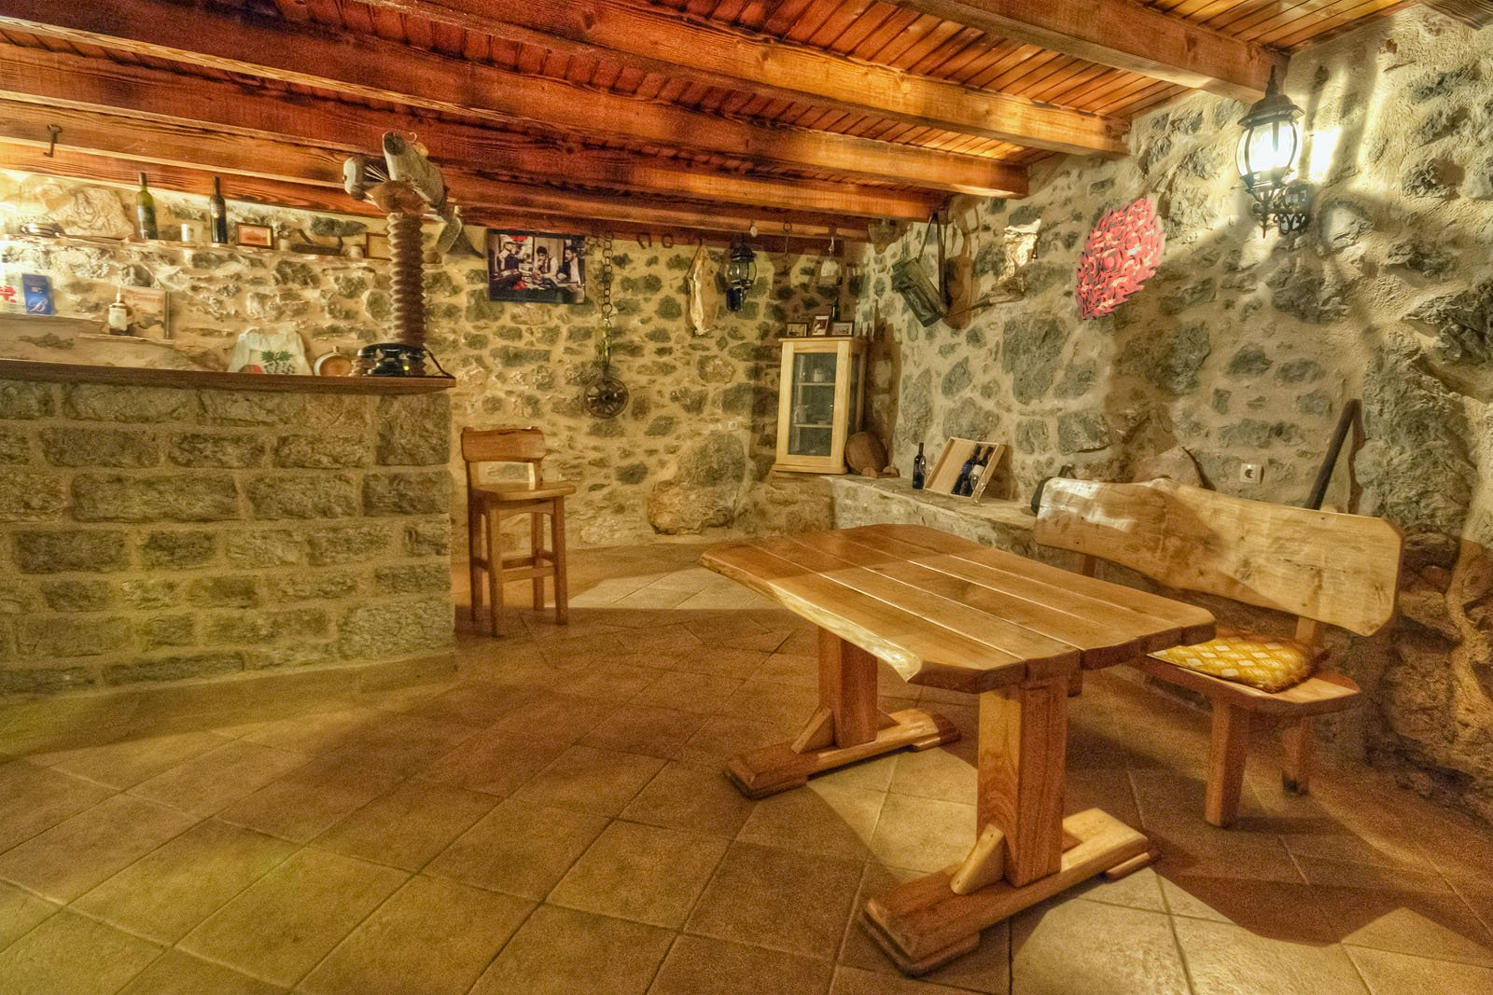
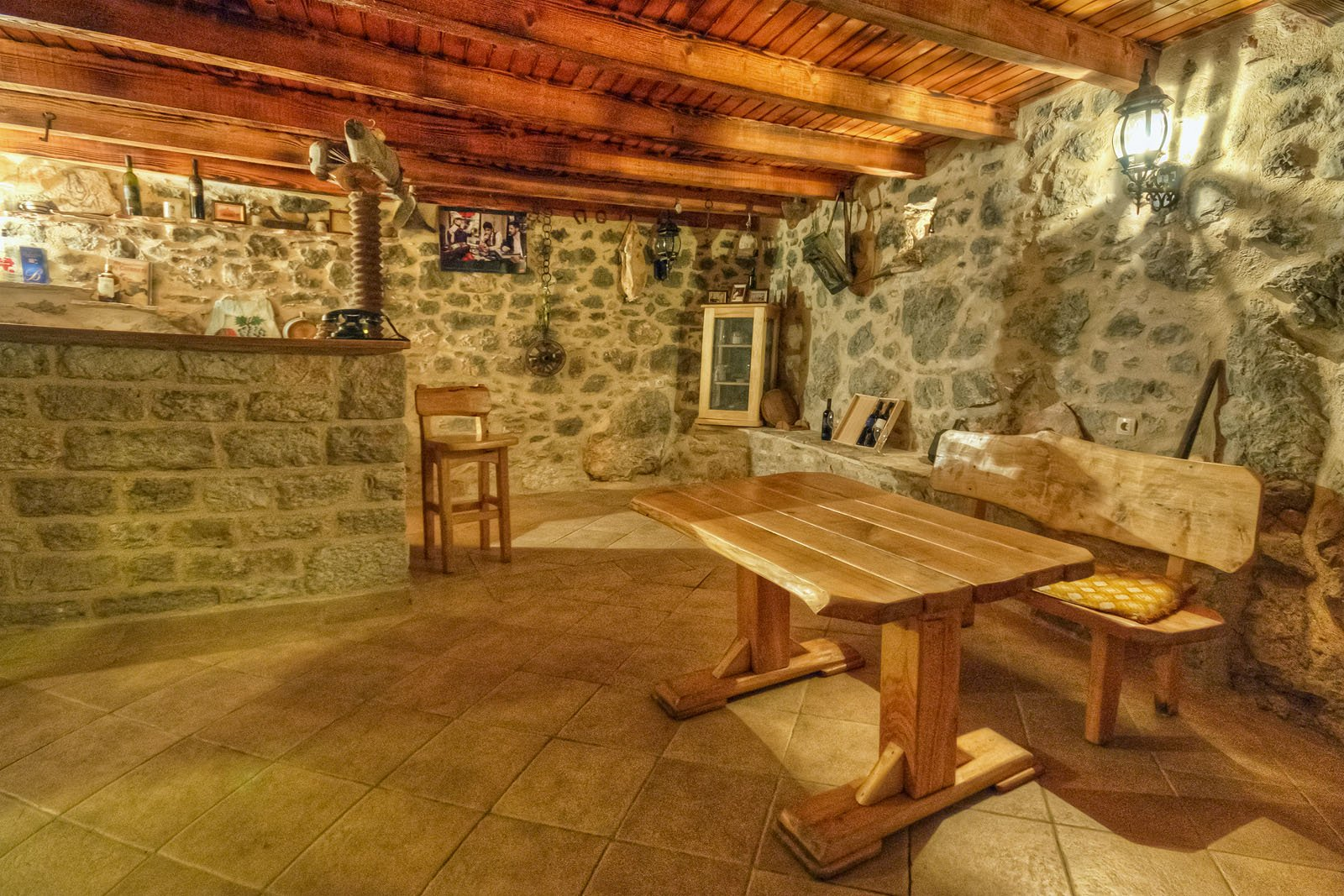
- wall ornament [1074,195,1169,321]
